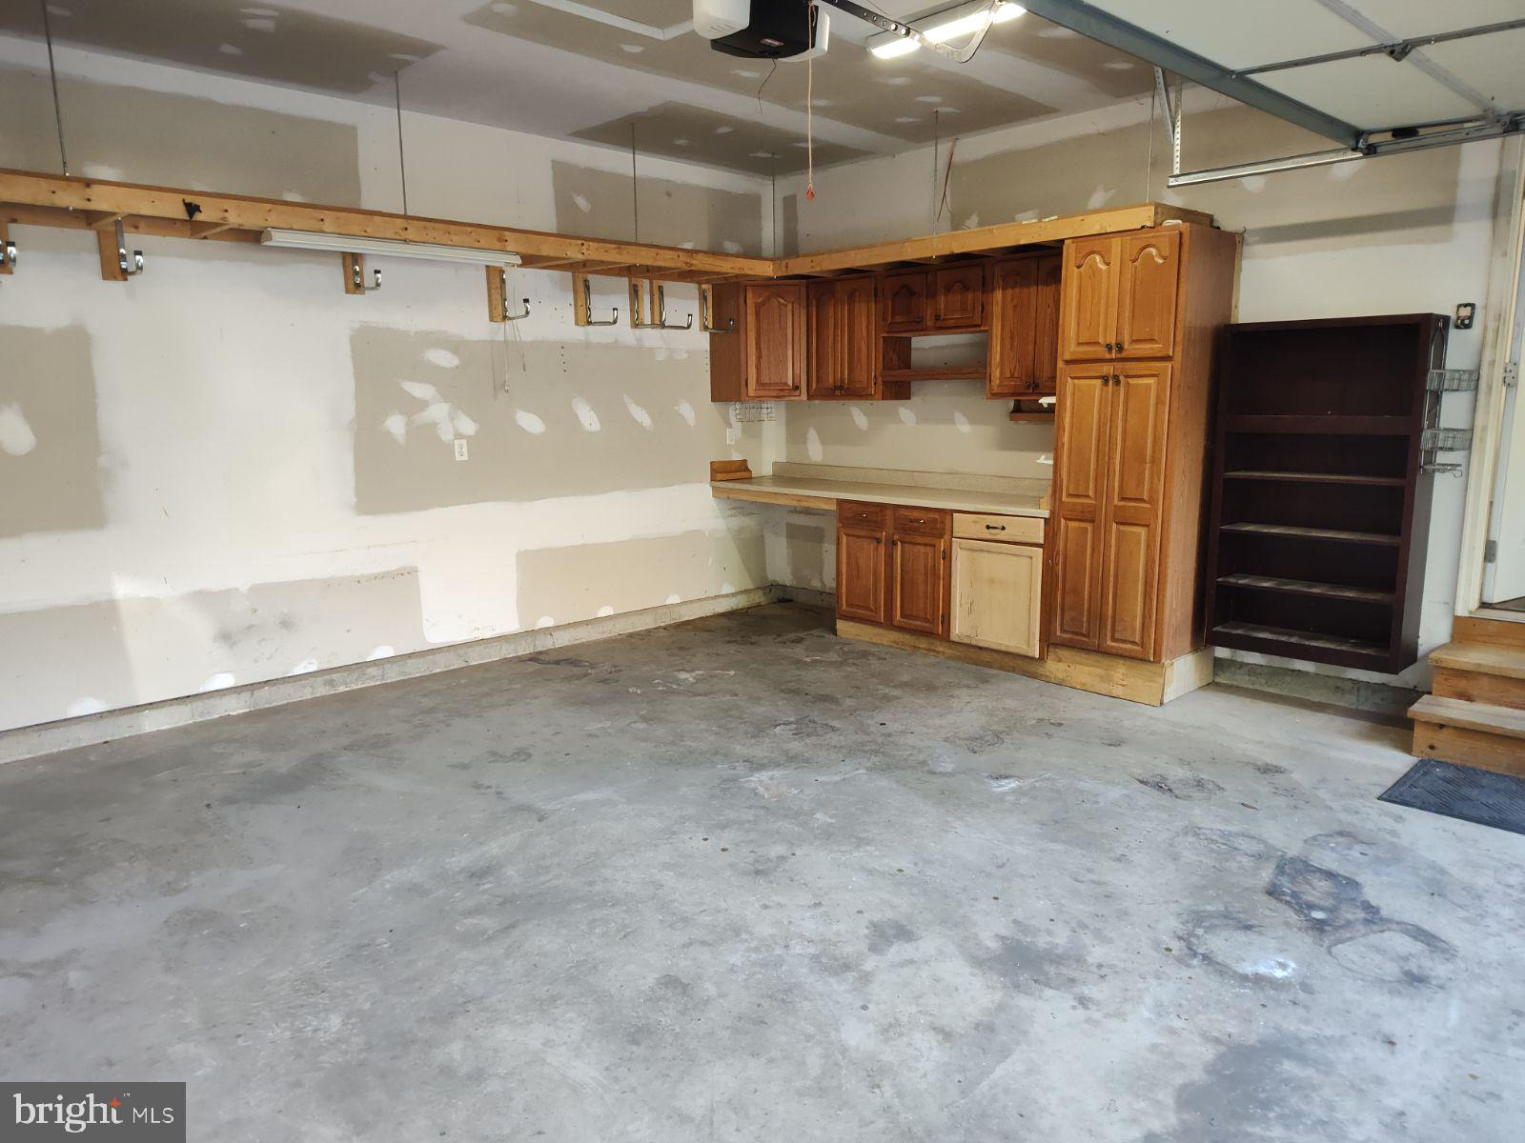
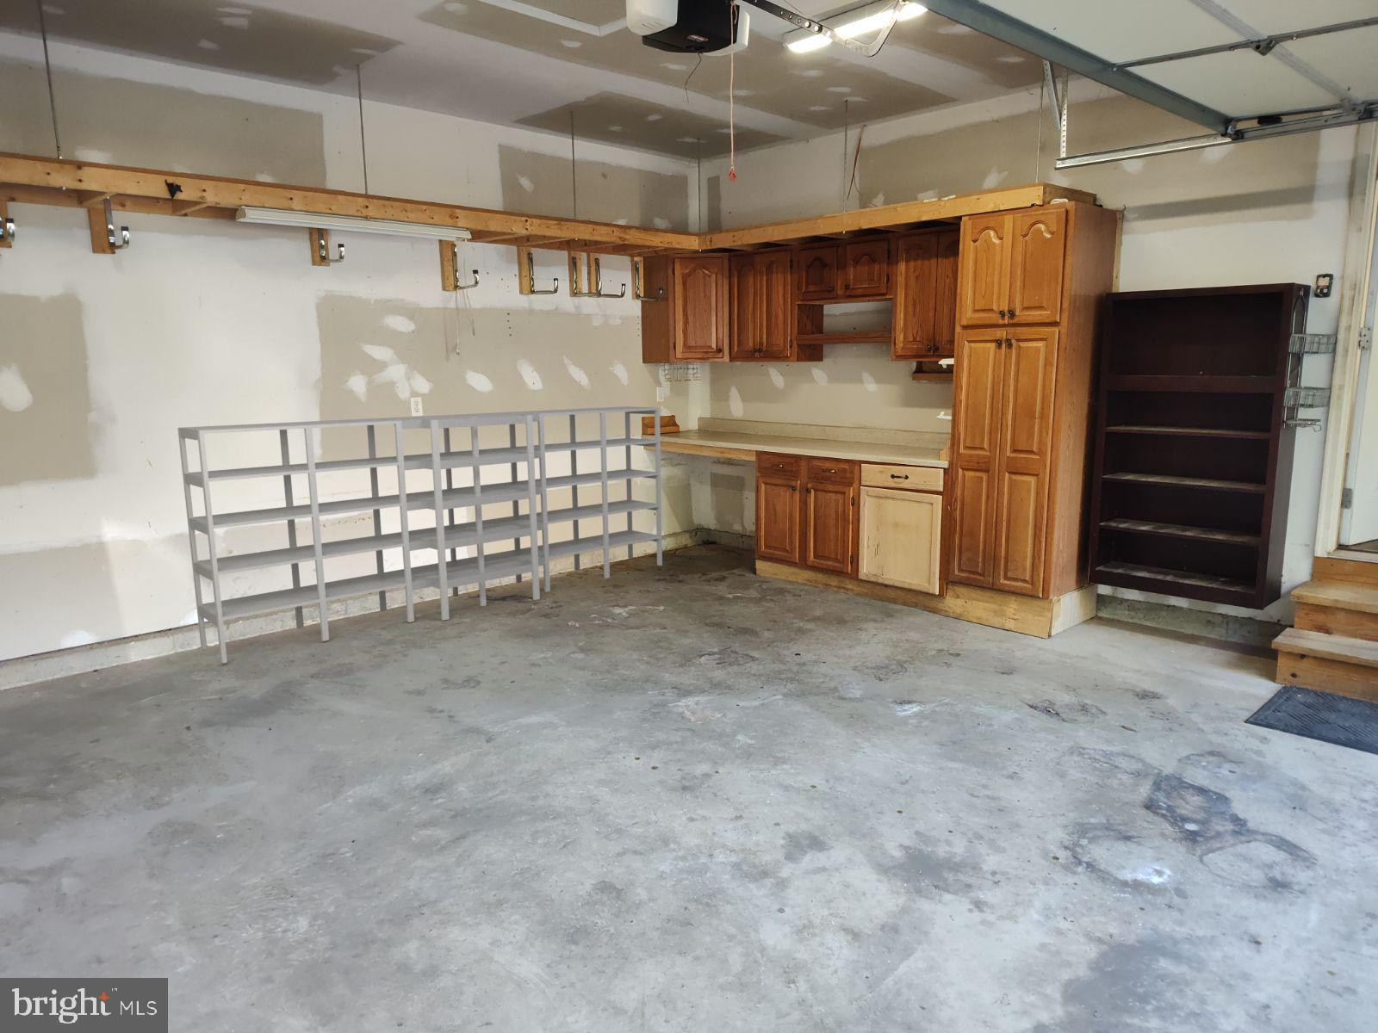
+ shelving unit [177,406,663,664]
